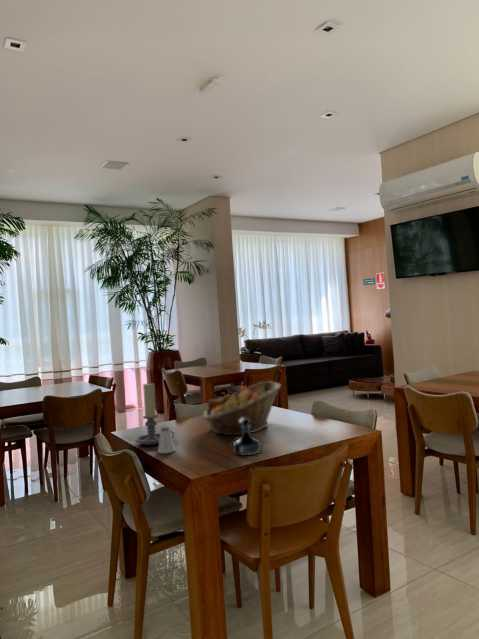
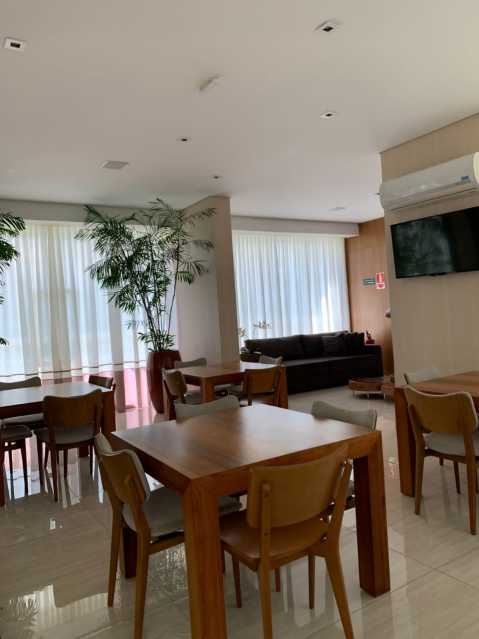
- fruit basket [203,380,282,436]
- tequila bottle [232,418,262,457]
- candle holder [135,382,175,446]
- saltshaker [157,426,176,454]
